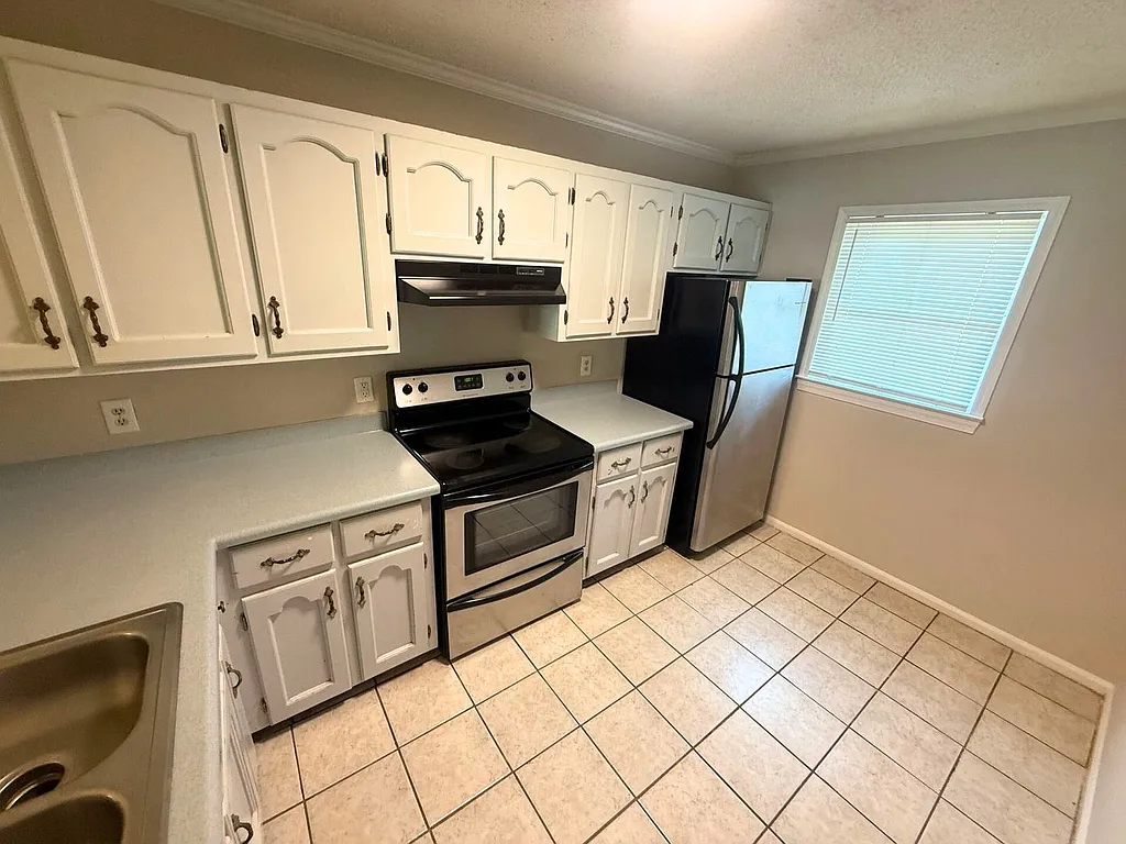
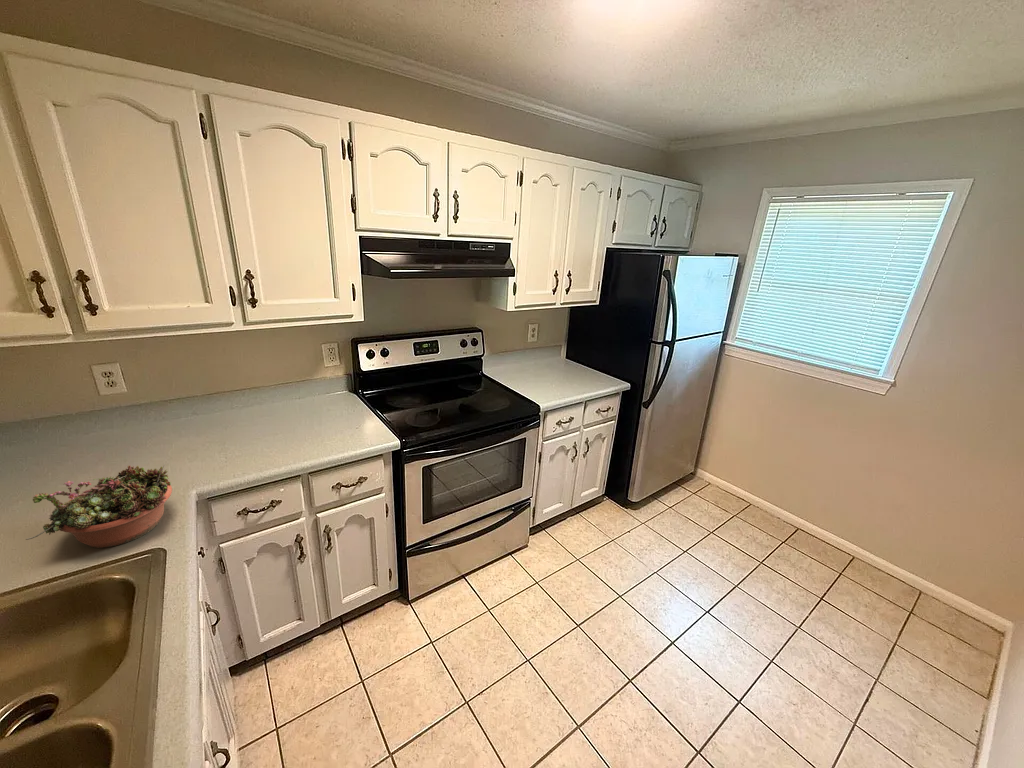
+ succulent planter [25,463,173,549]
